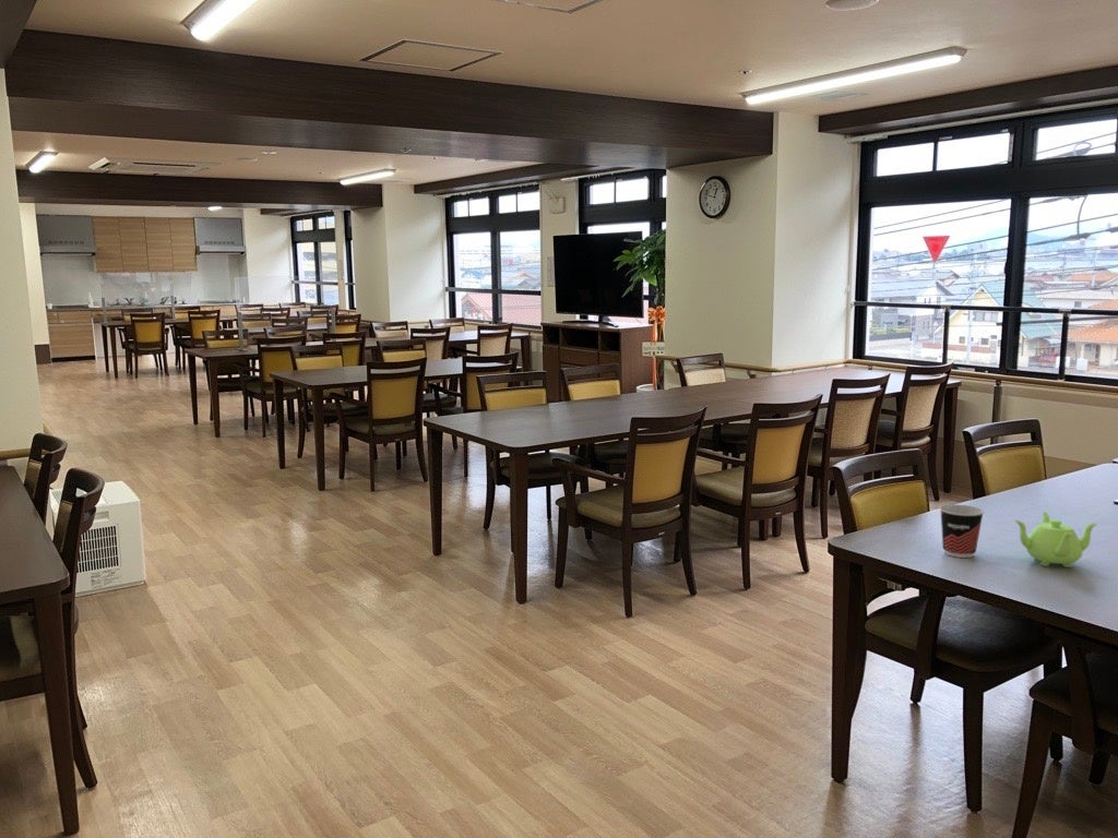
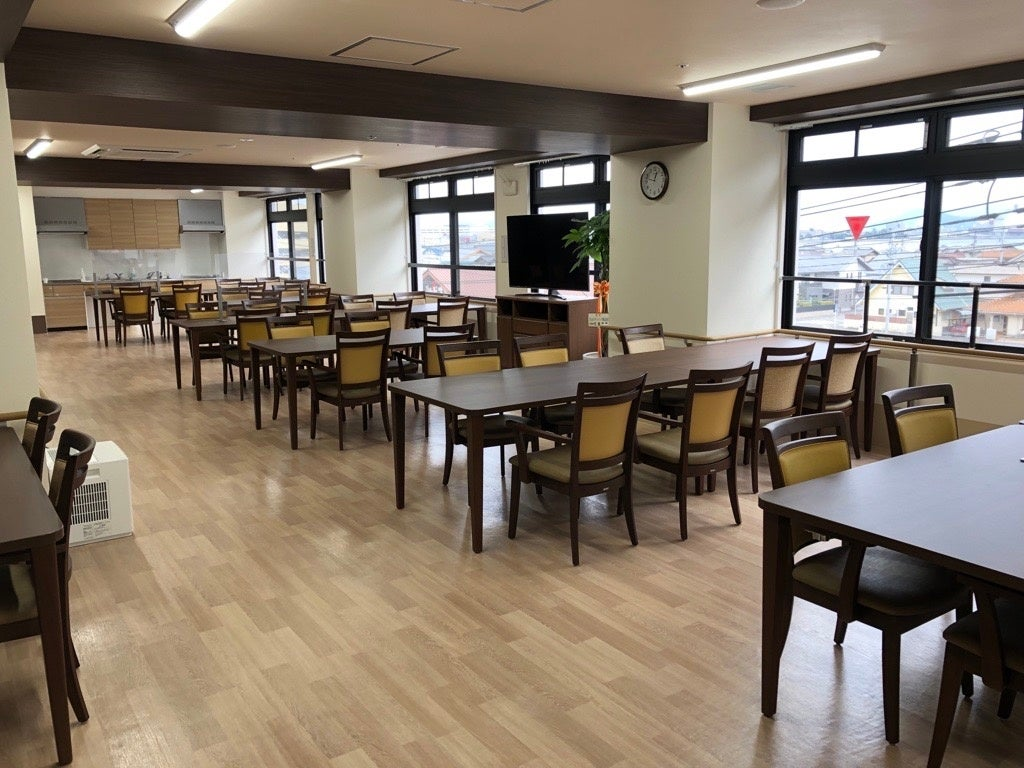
- teapot [1013,511,1098,568]
- cup [939,503,985,559]
